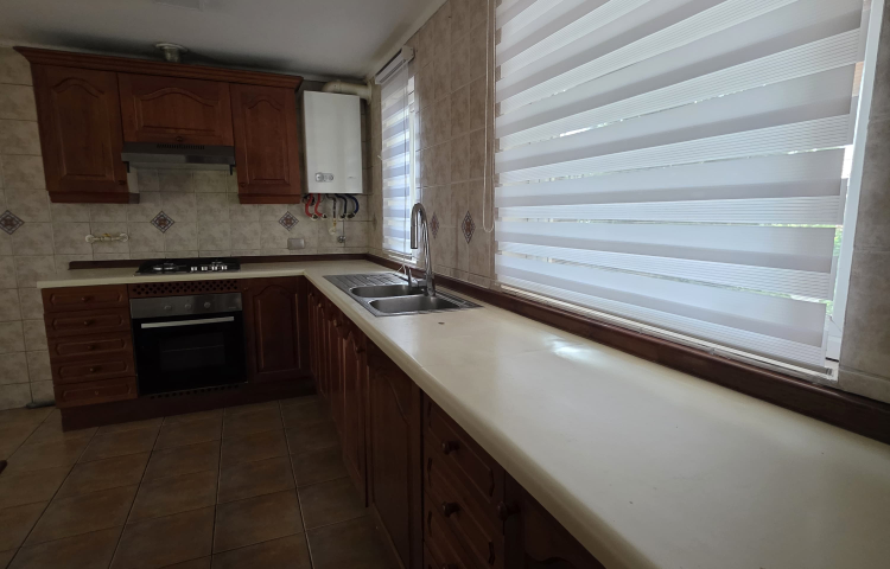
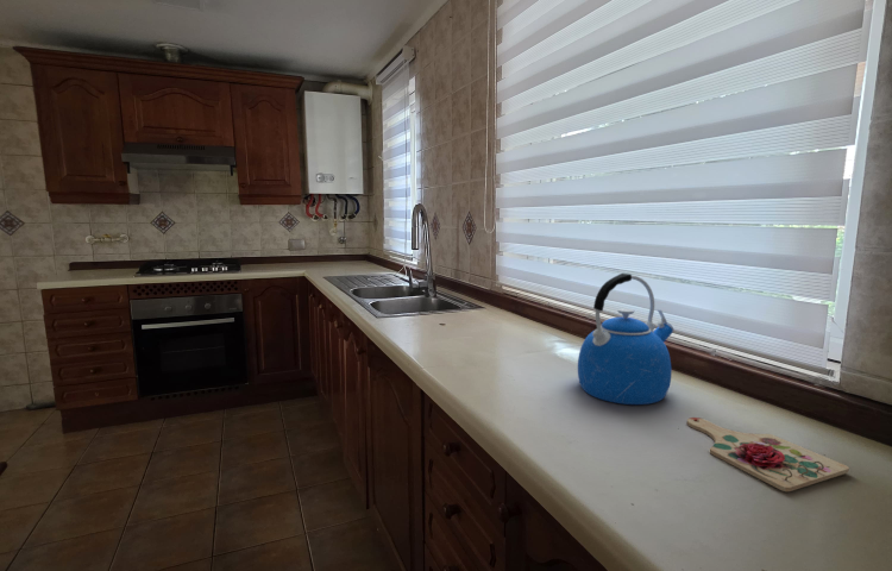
+ kettle [577,272,674,406]
+ cutting board [686,416,850,492]
